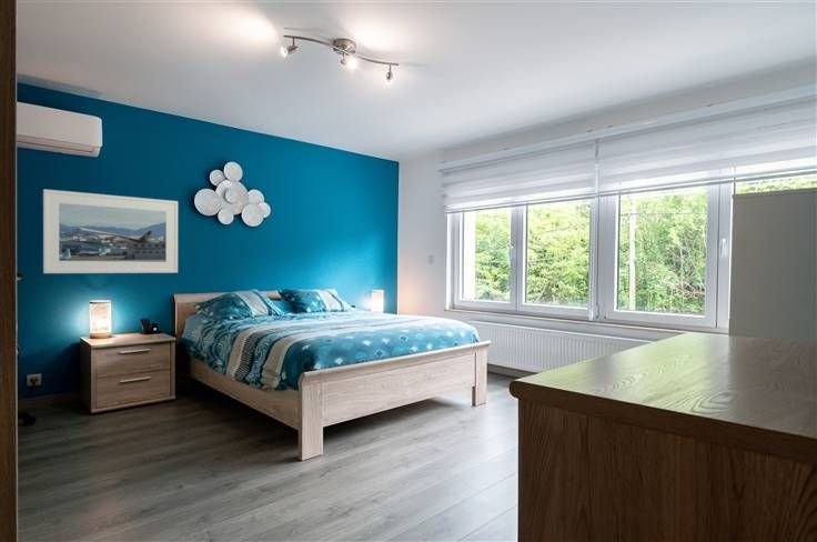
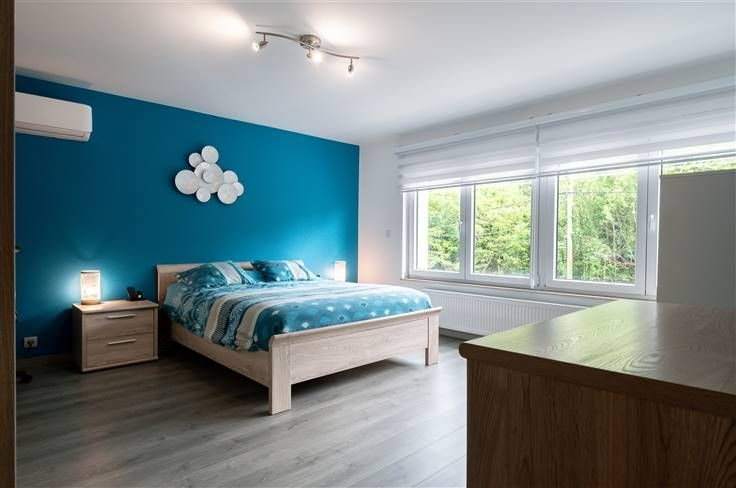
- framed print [42,189,179,274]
